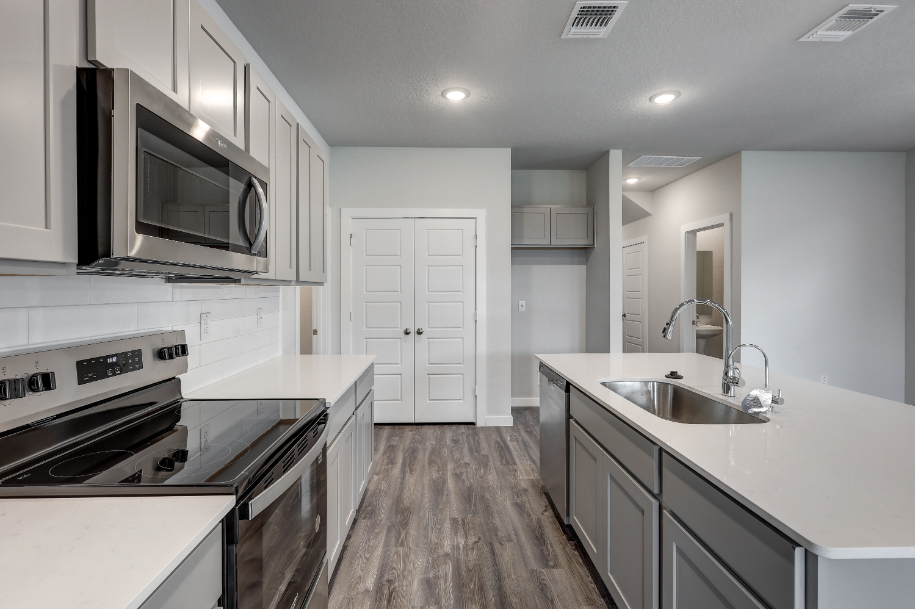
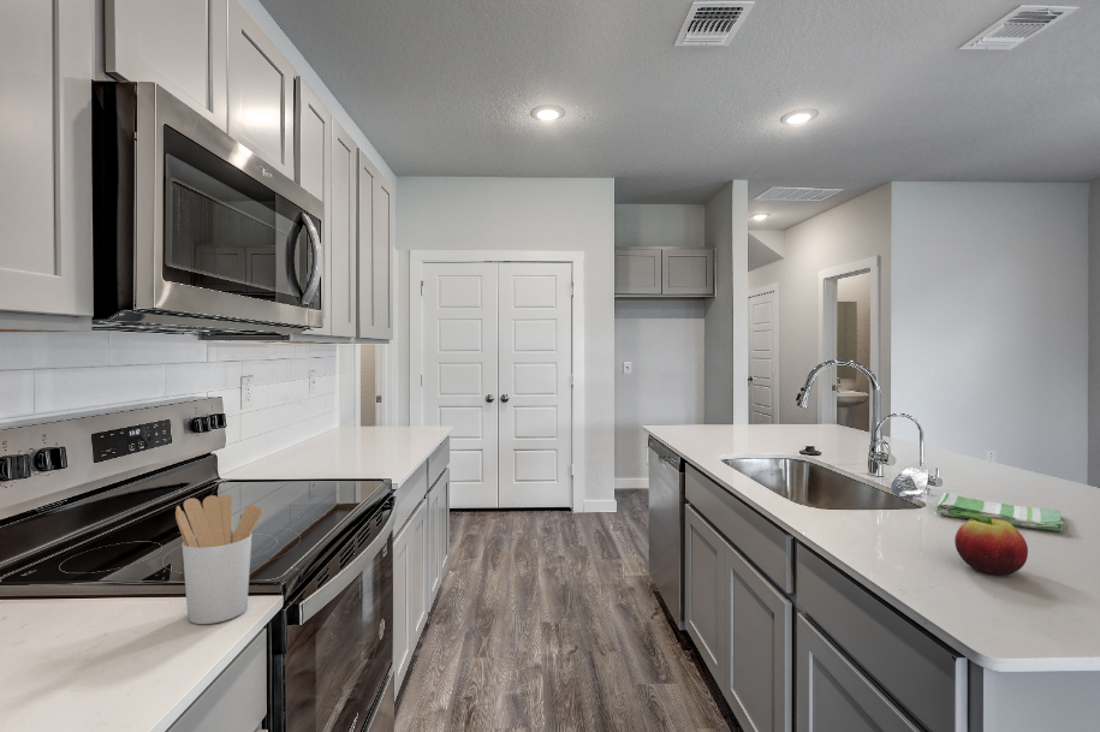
+ utensil holder [174,494,263,625]
+ dish towel [935,492,1065,532]
+ fruit [953,512,1029,576]
